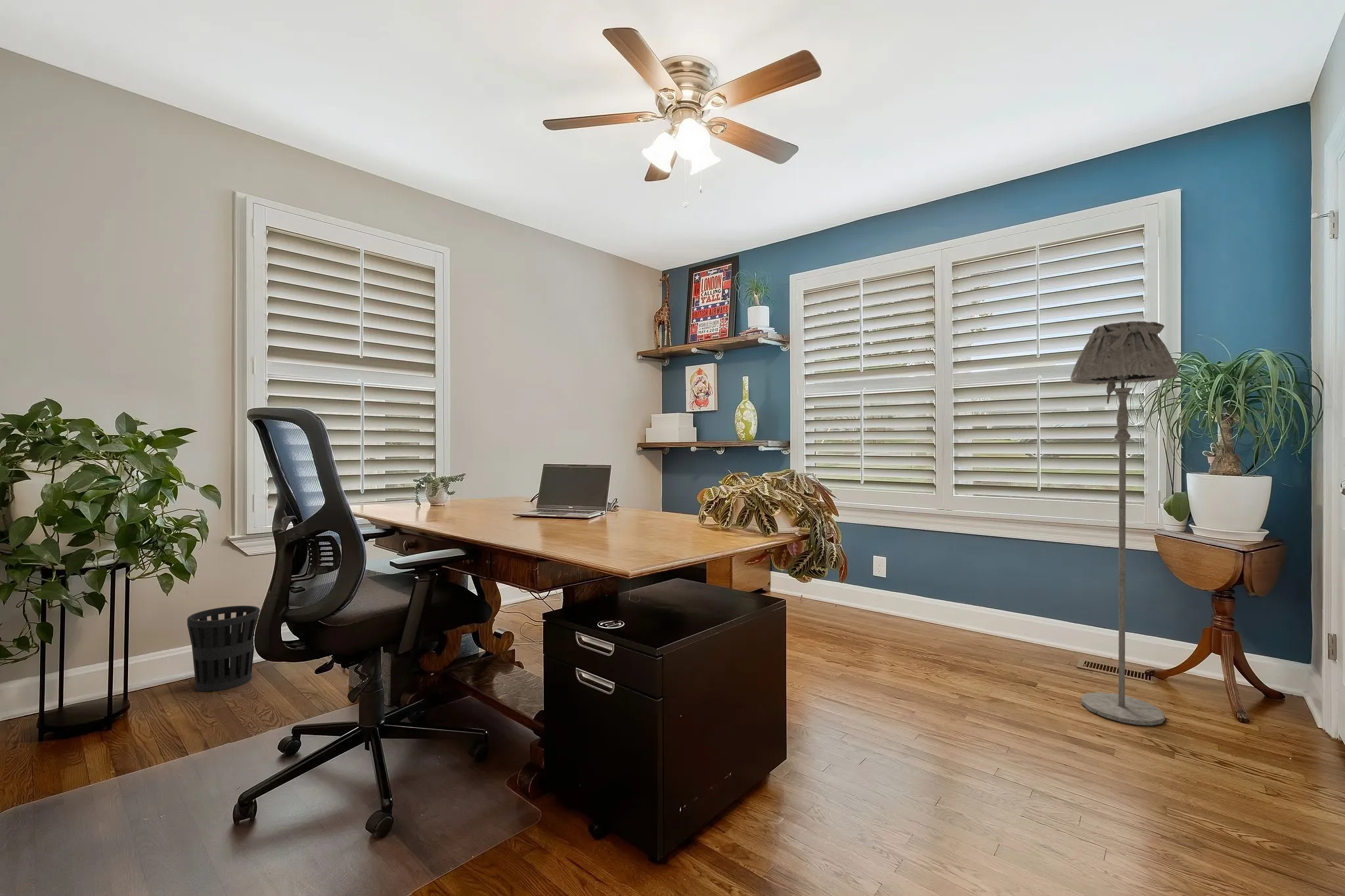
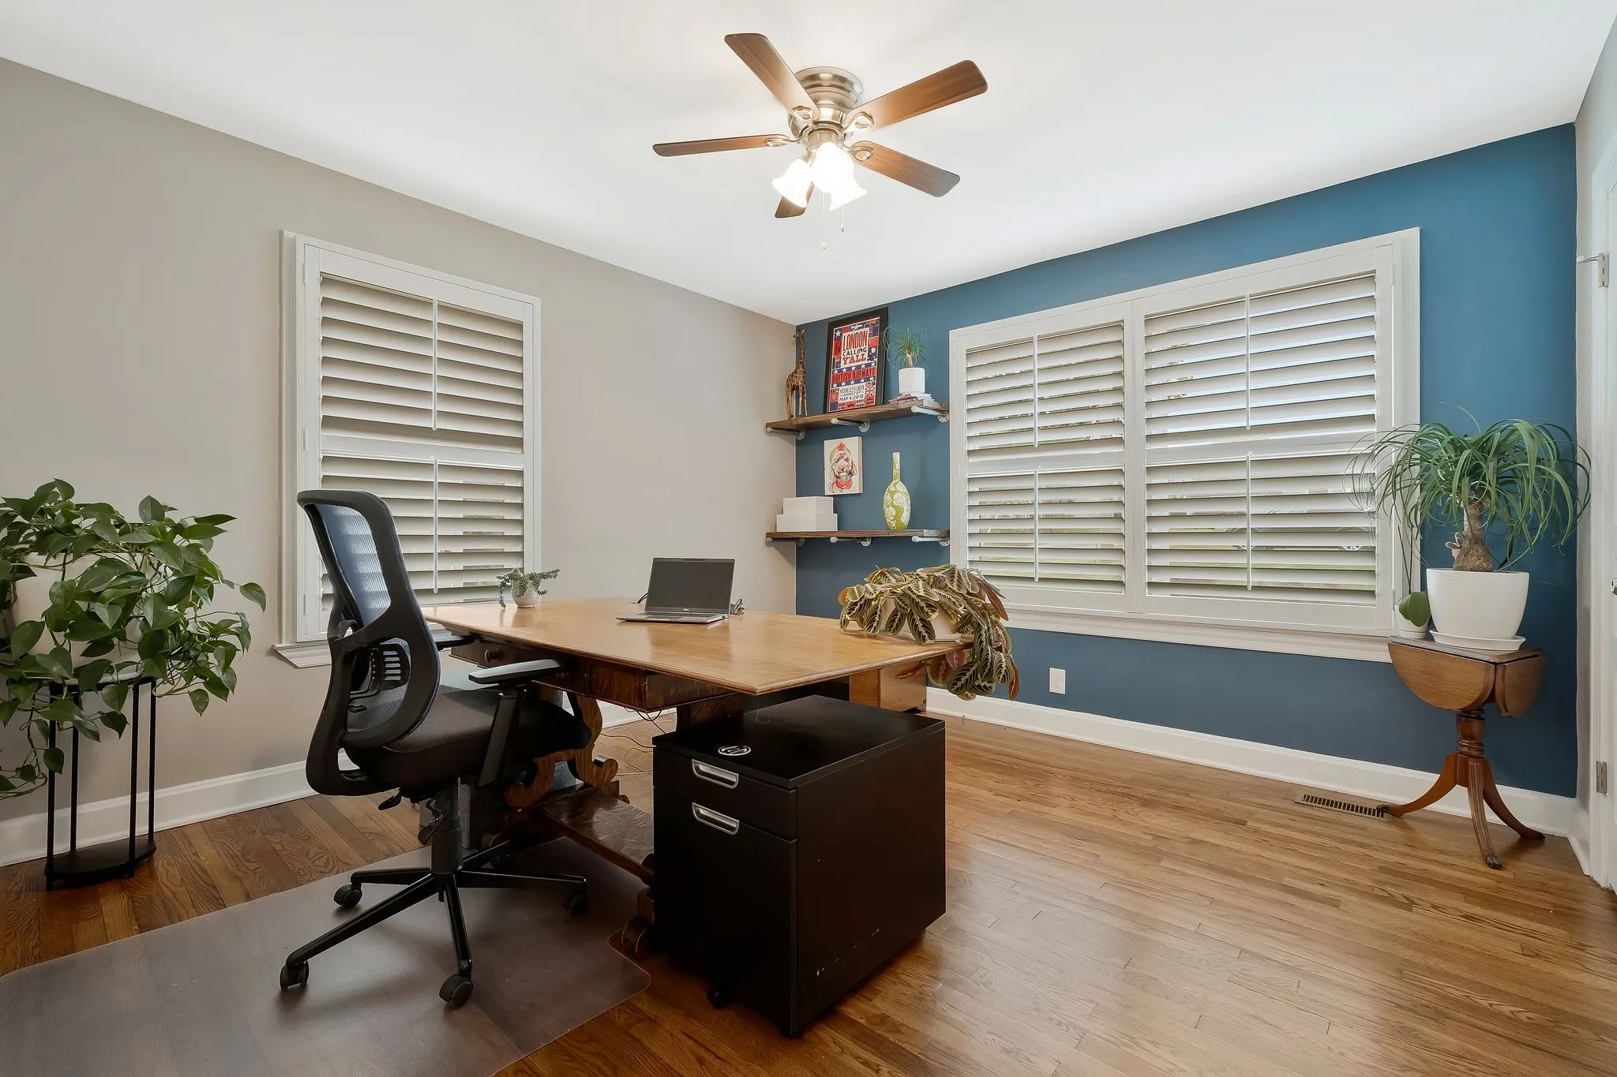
- floor lamp [1069,320,1180,726]
- wastebasket [187,605,261,692]
